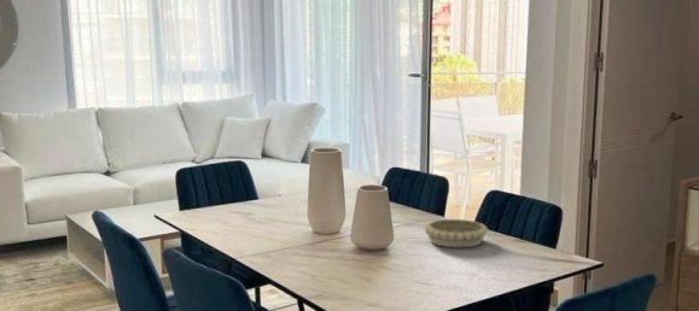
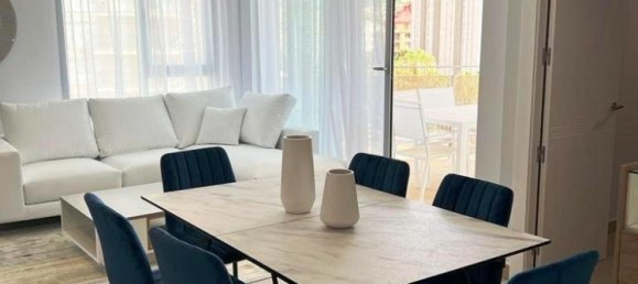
- decorative bowl [423,218,489,248]
